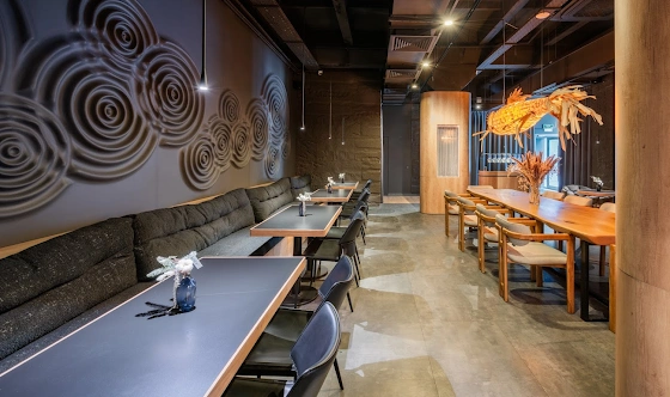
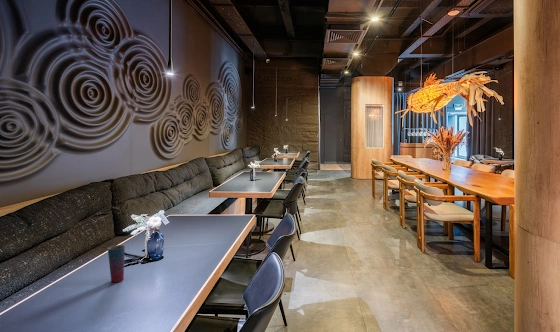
+ cup [107,244,126,283]
